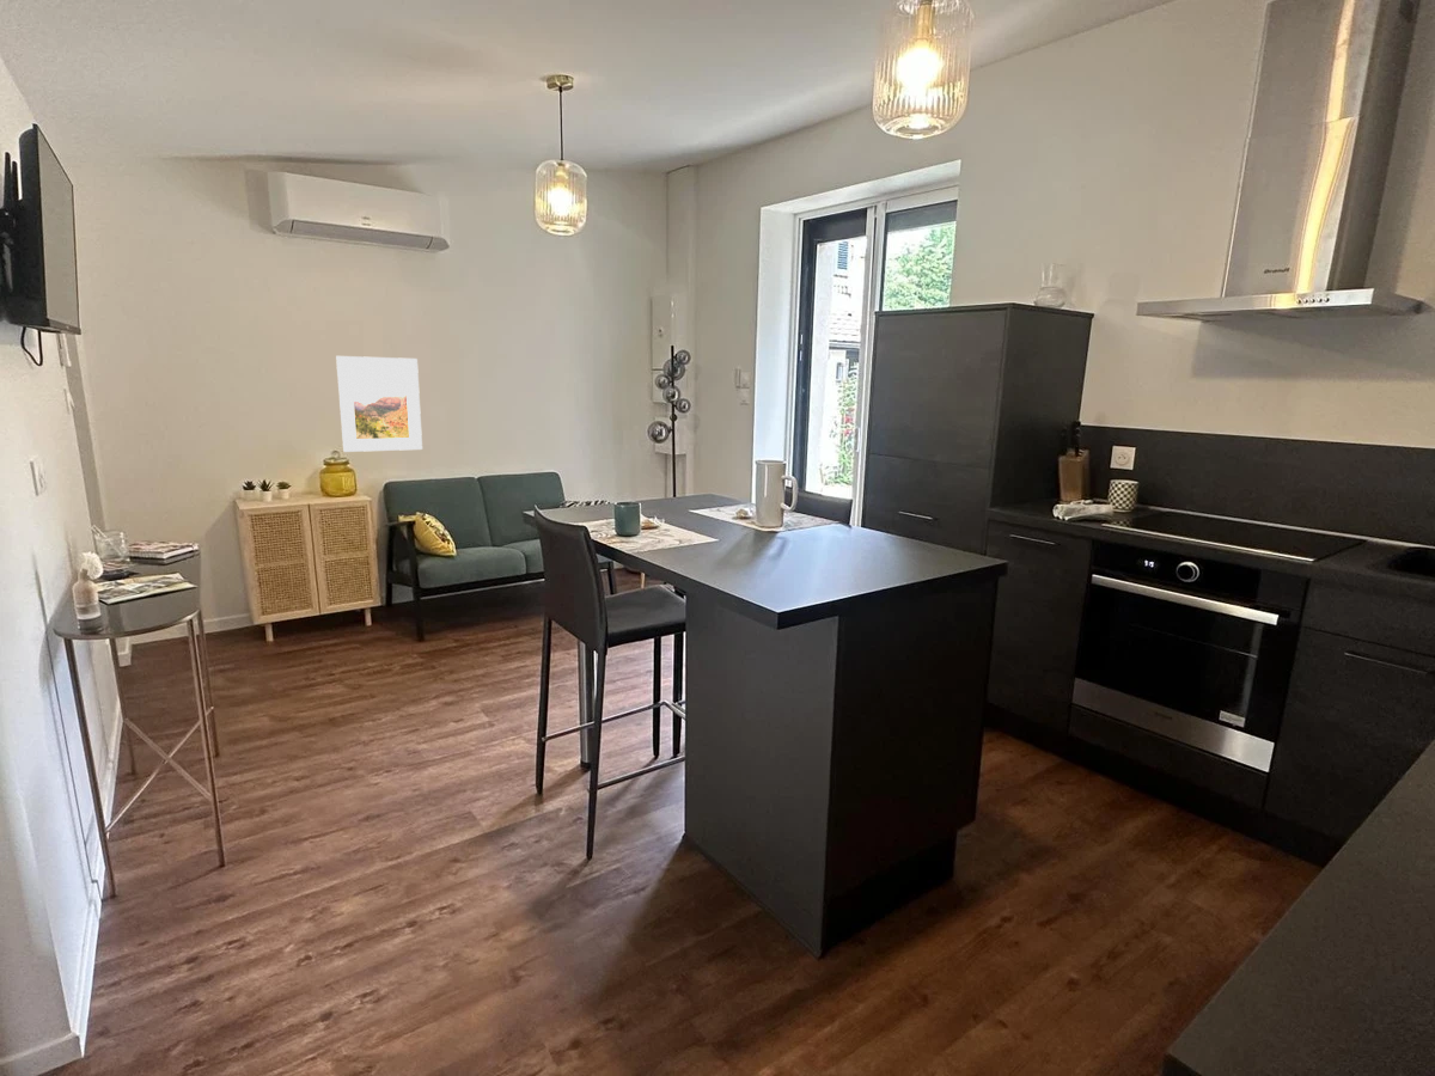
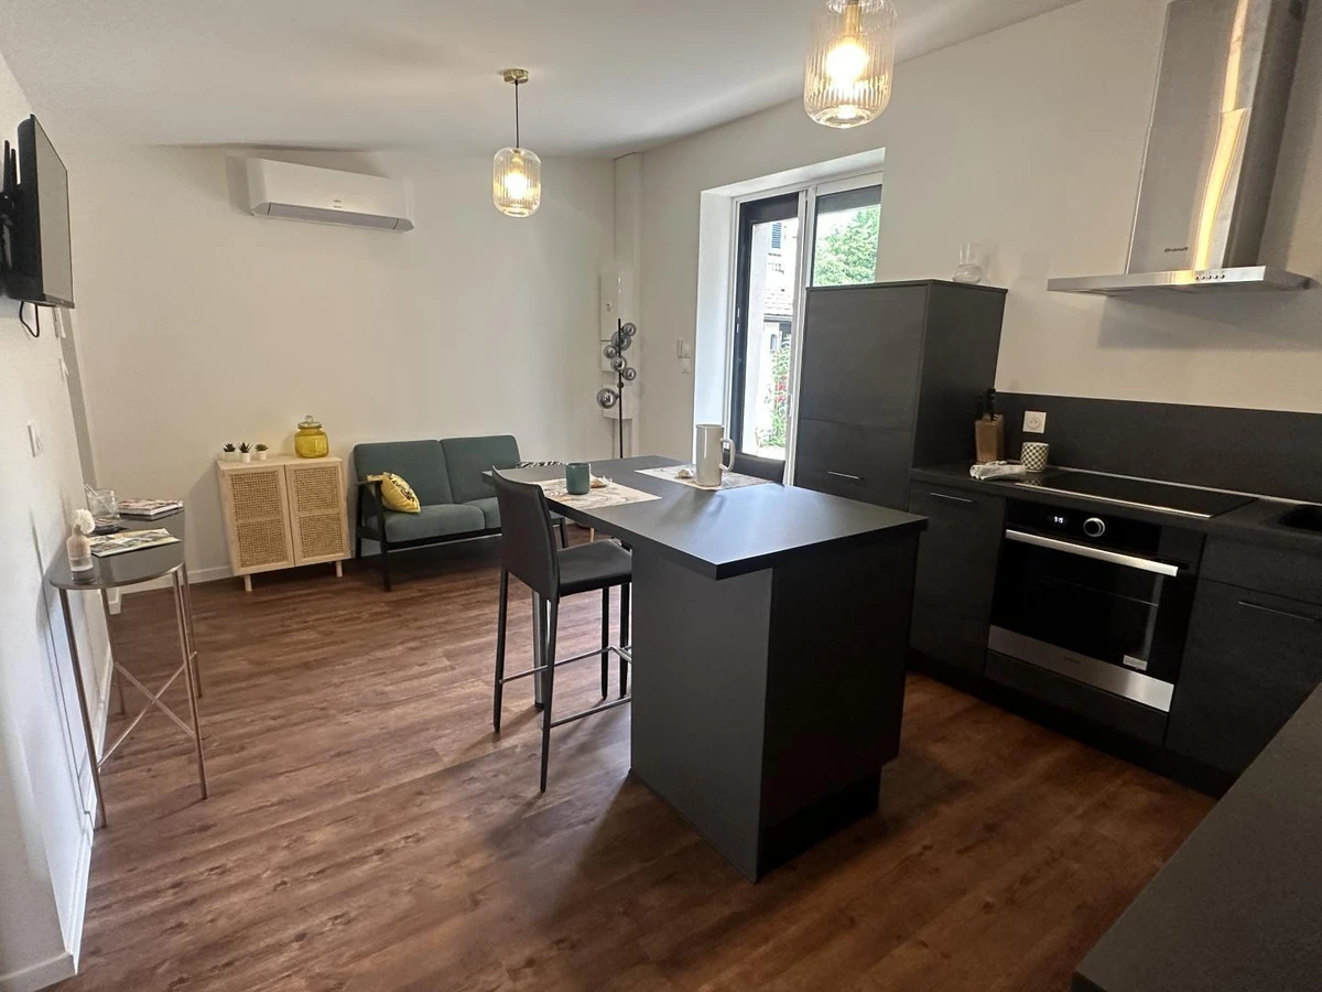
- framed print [335,355,423,453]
